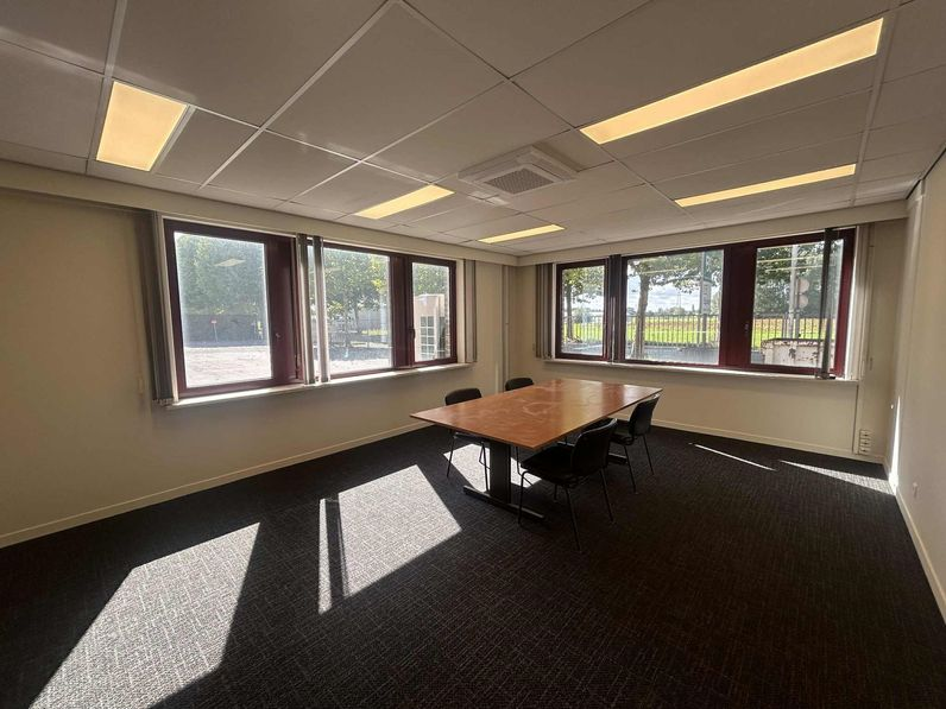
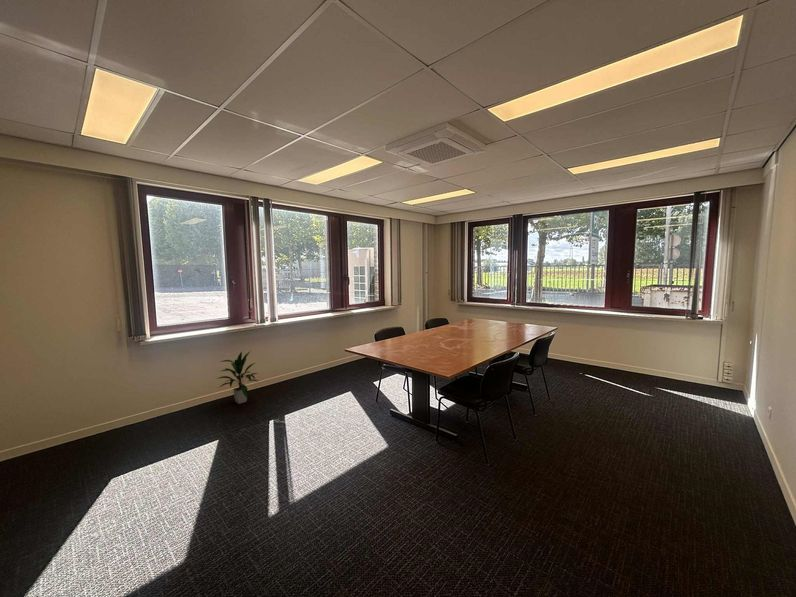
+ indoor plant [216,350,260,405]
